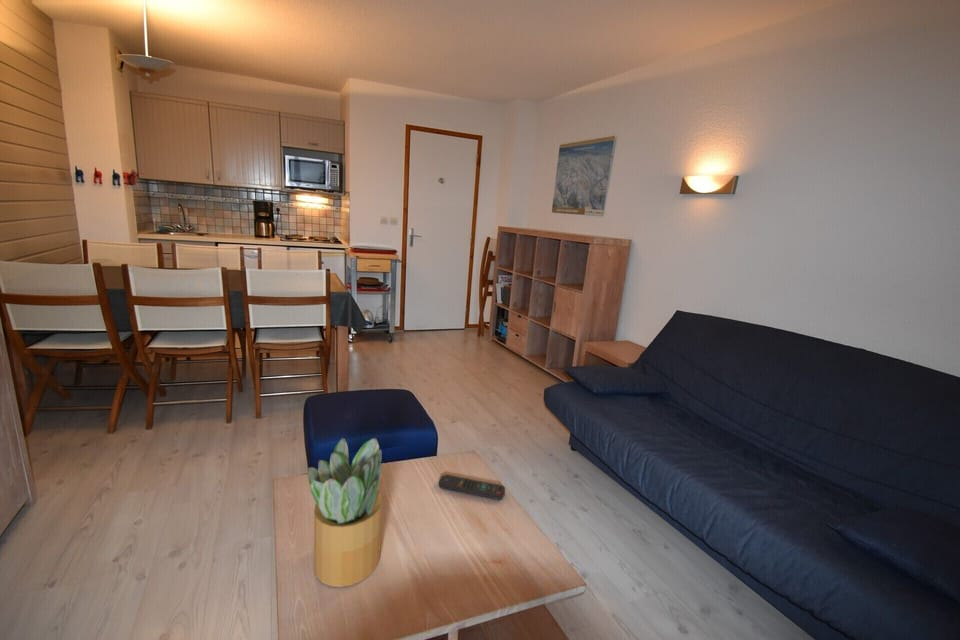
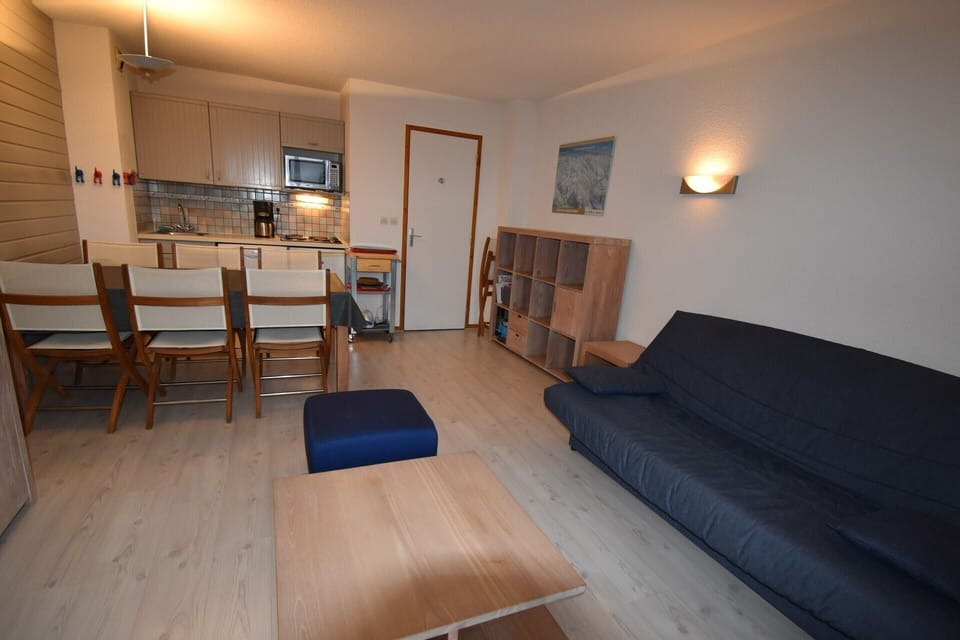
- potted plant [306,437,383,588]
- remote control [438,473,506,501]
